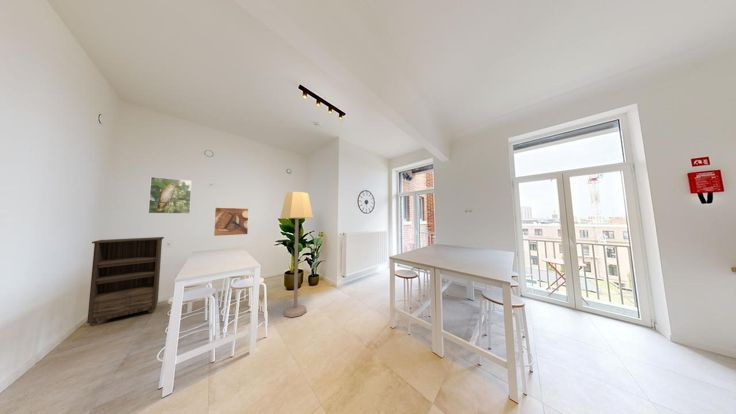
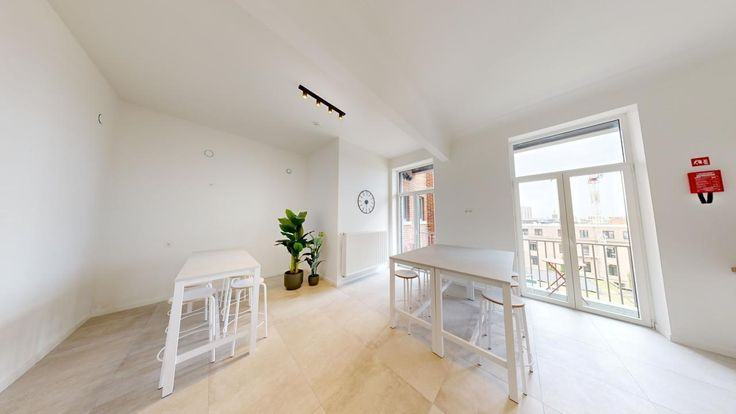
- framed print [147,176,193,215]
- lamp [279,191,314,318]
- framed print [213,206,250,237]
- bookshelf [86,236,165,327]
